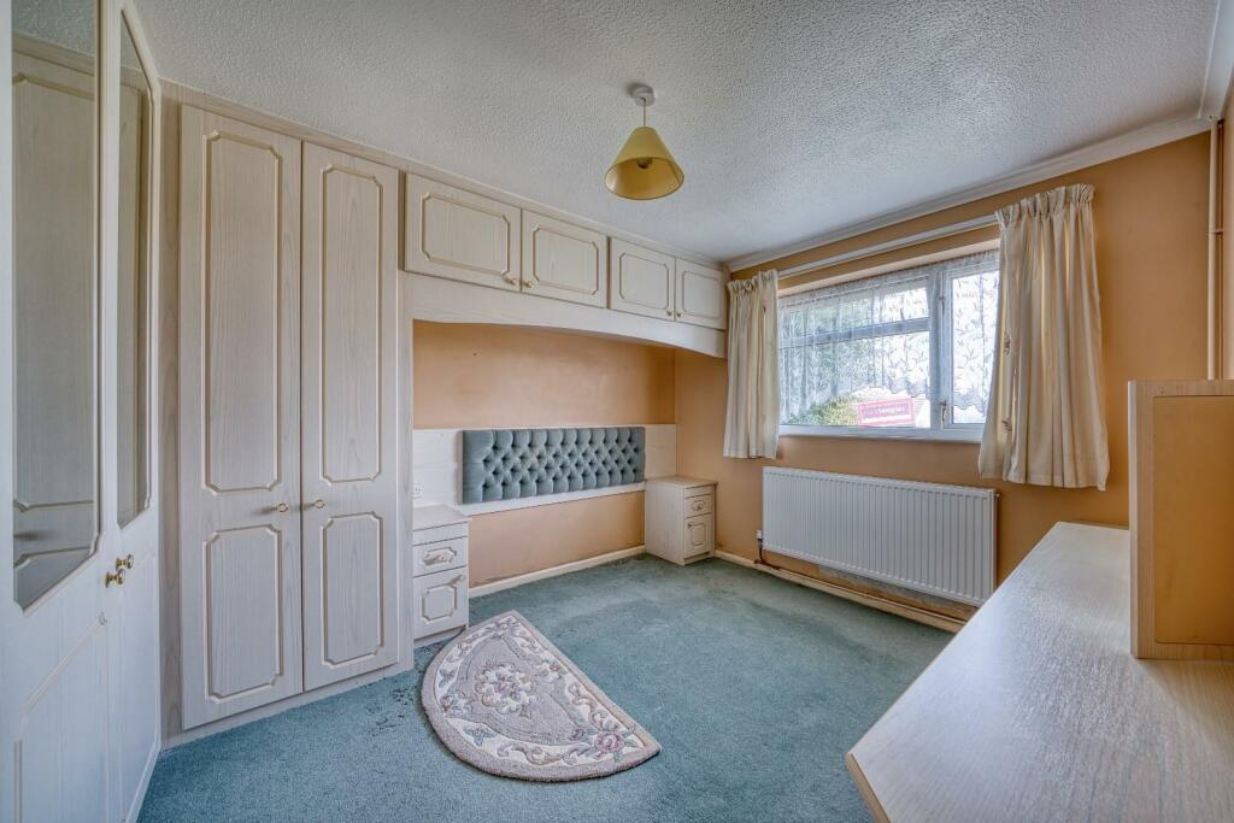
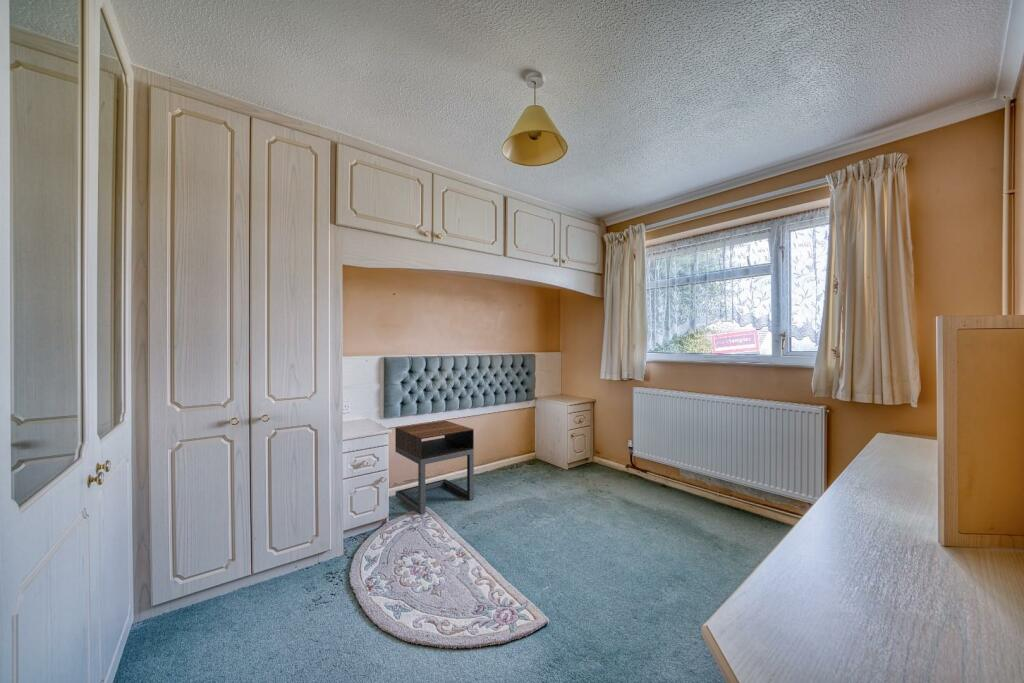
+ nightstand [394,420,475,516]
